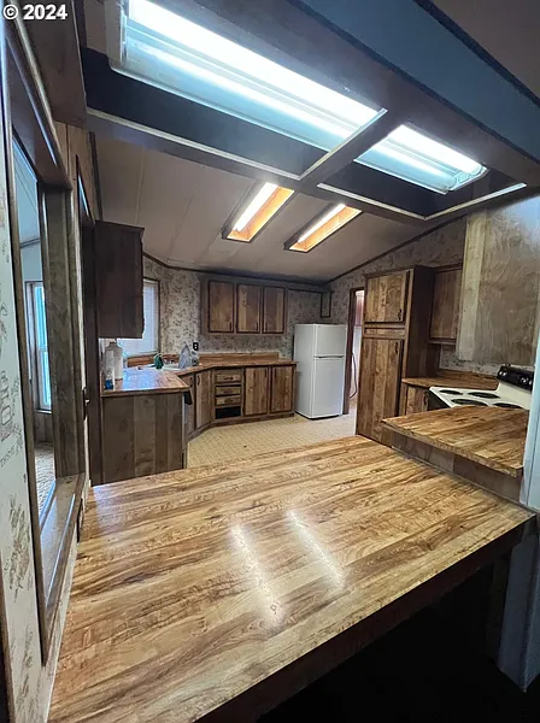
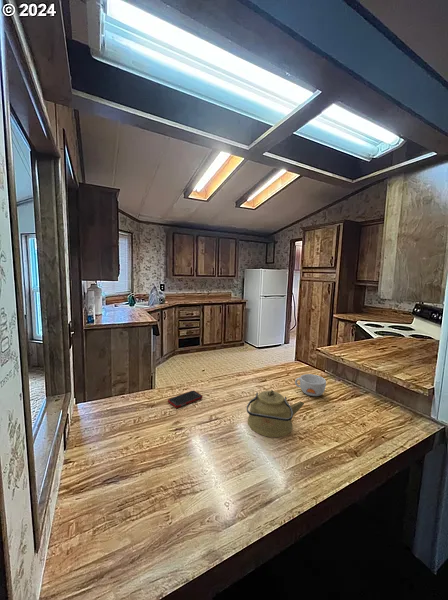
+ kettle [246,389,305,438]
+ cell phone [167,390,204,409]
+ bowl [294,373,327,397]
